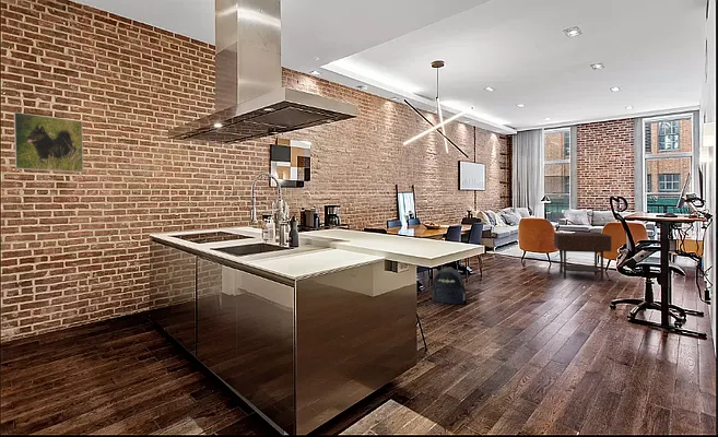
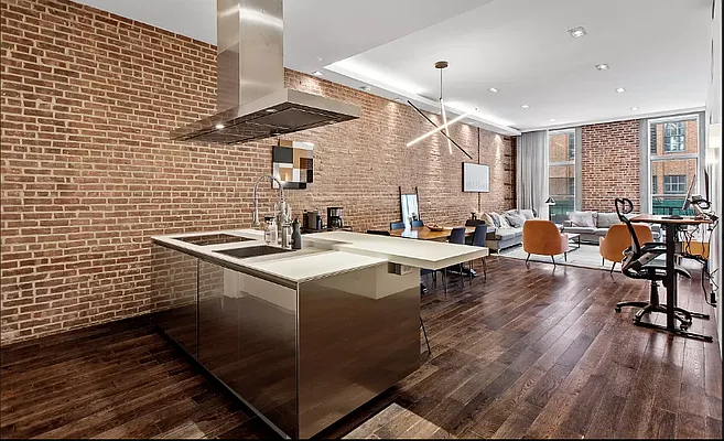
- side table [553,232,612,282]
- backpack [431,265,469,305]
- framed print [13,111,84,174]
